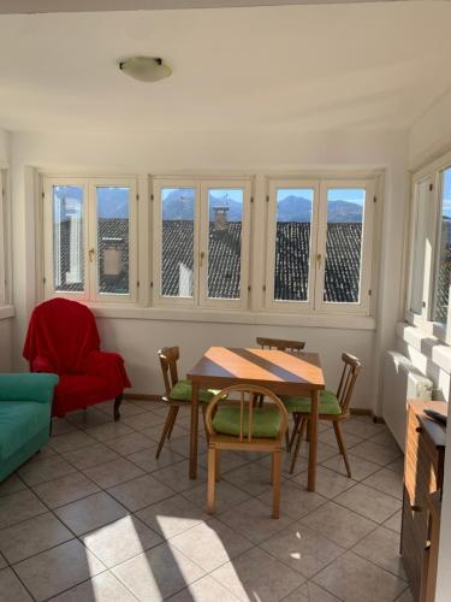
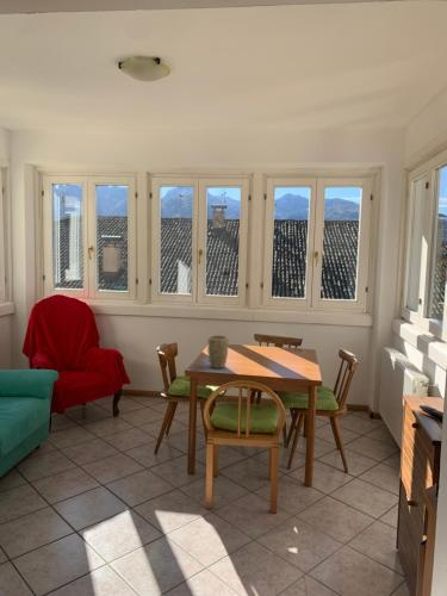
+ plant pot [206,334,229,370]
